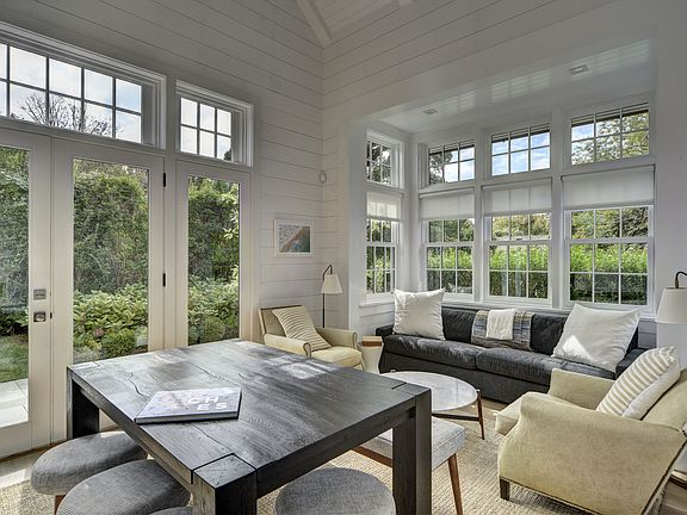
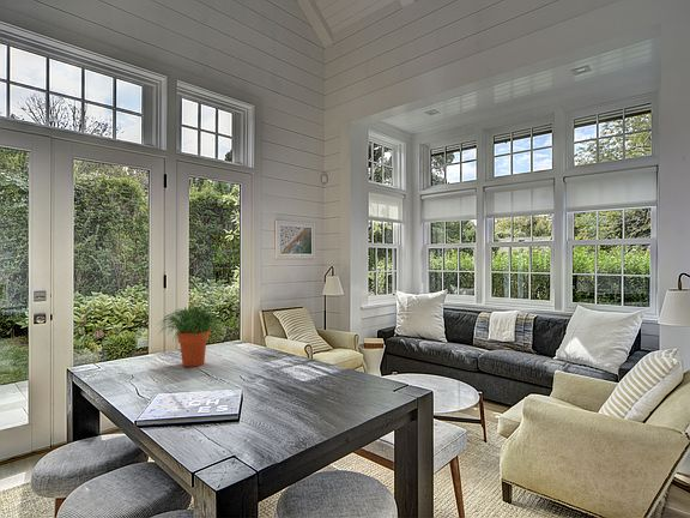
+ potted plant [158,305,226,368]
